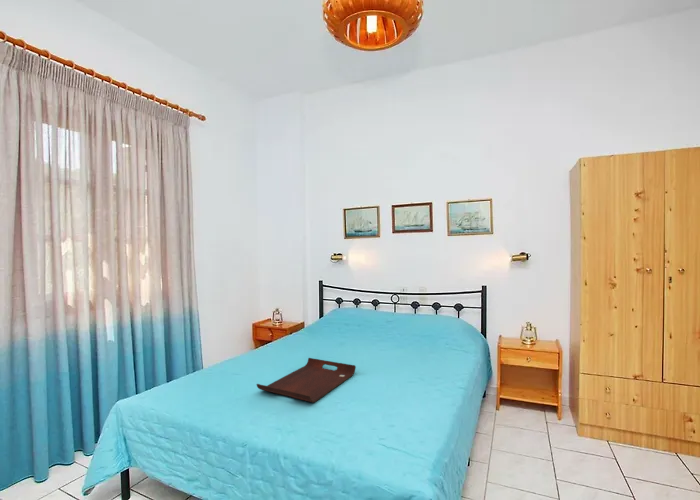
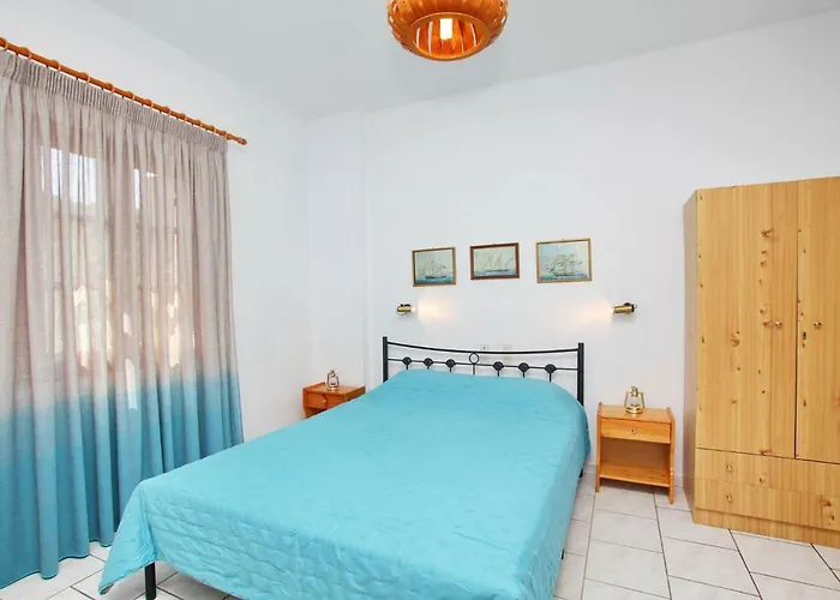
- serving tray [256,357,357,404]
